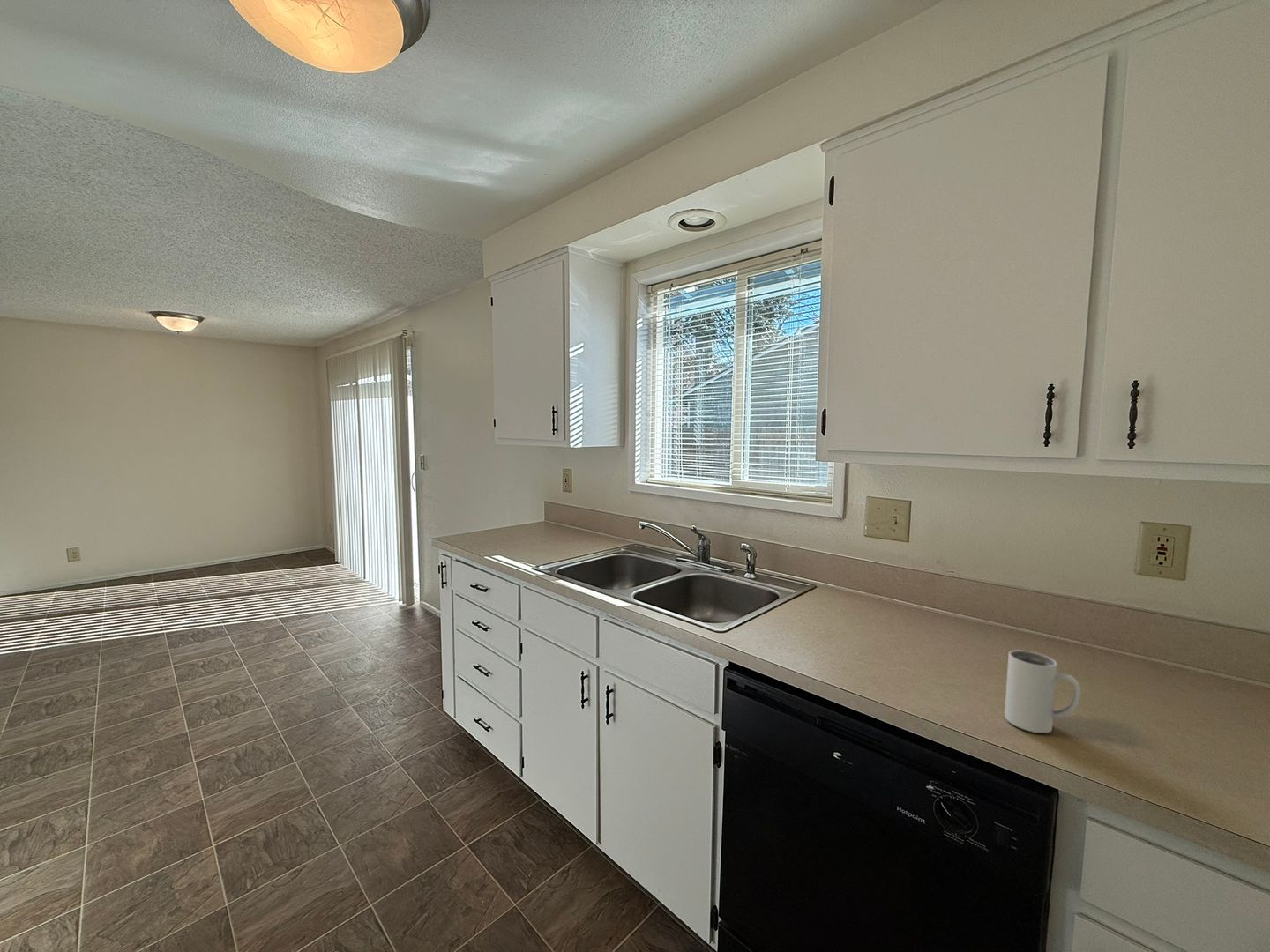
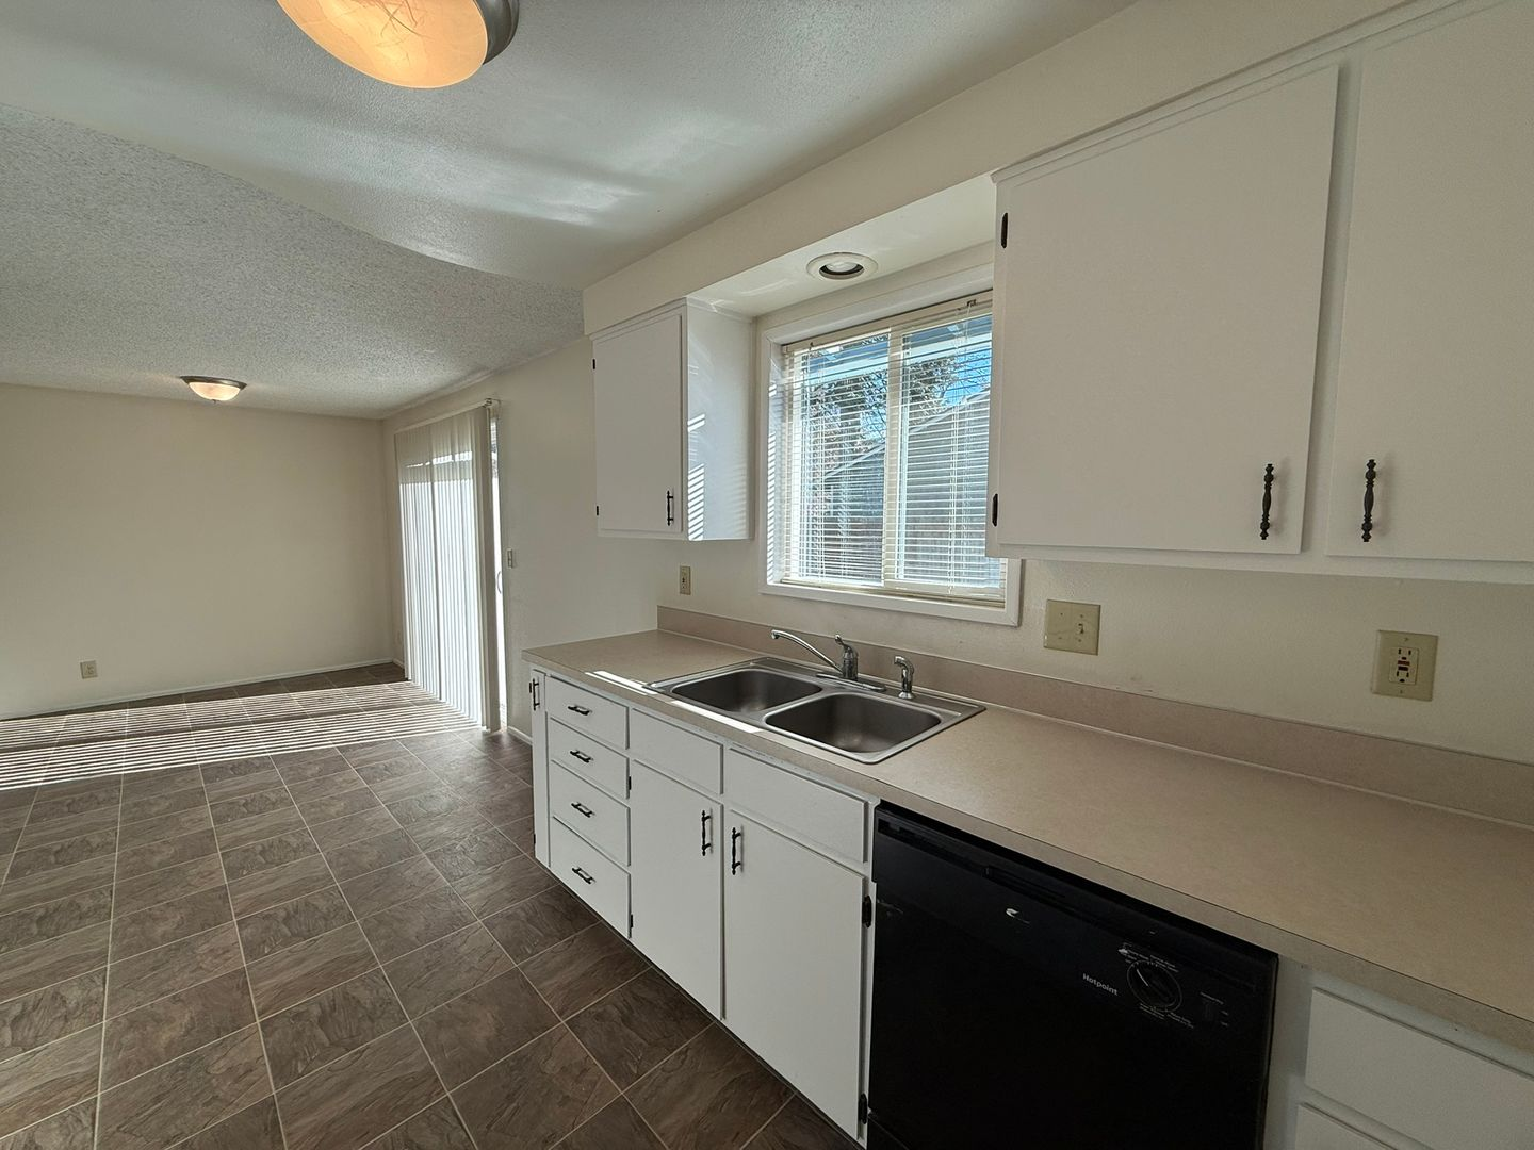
- mug [1004,650,1081,734]
